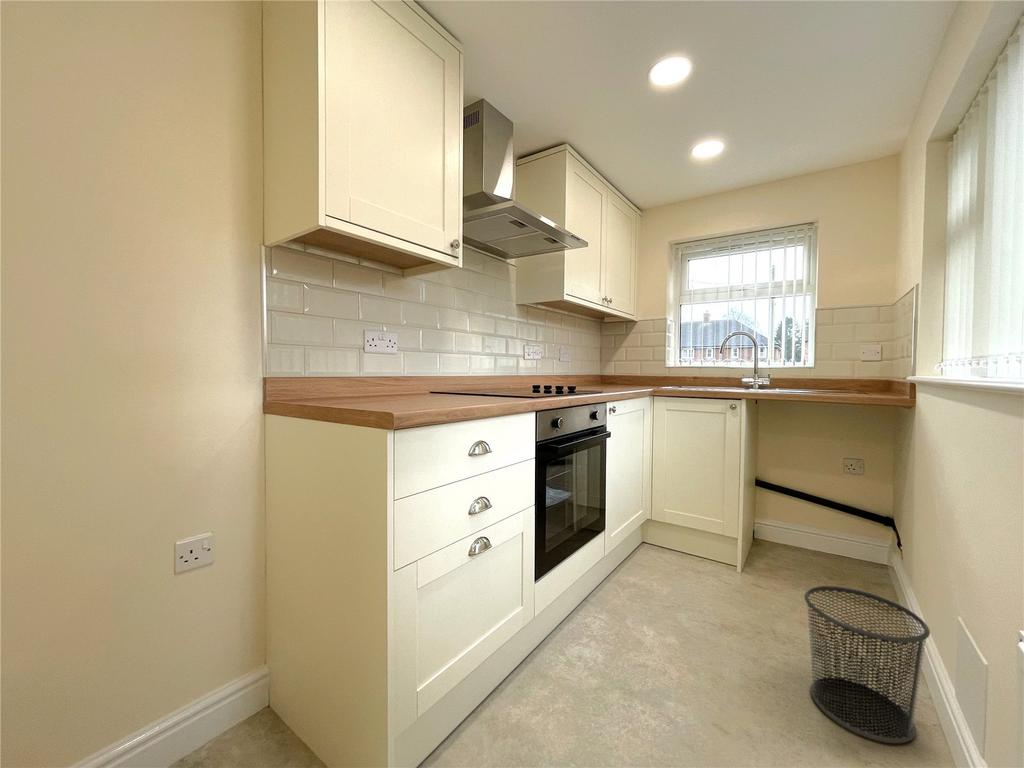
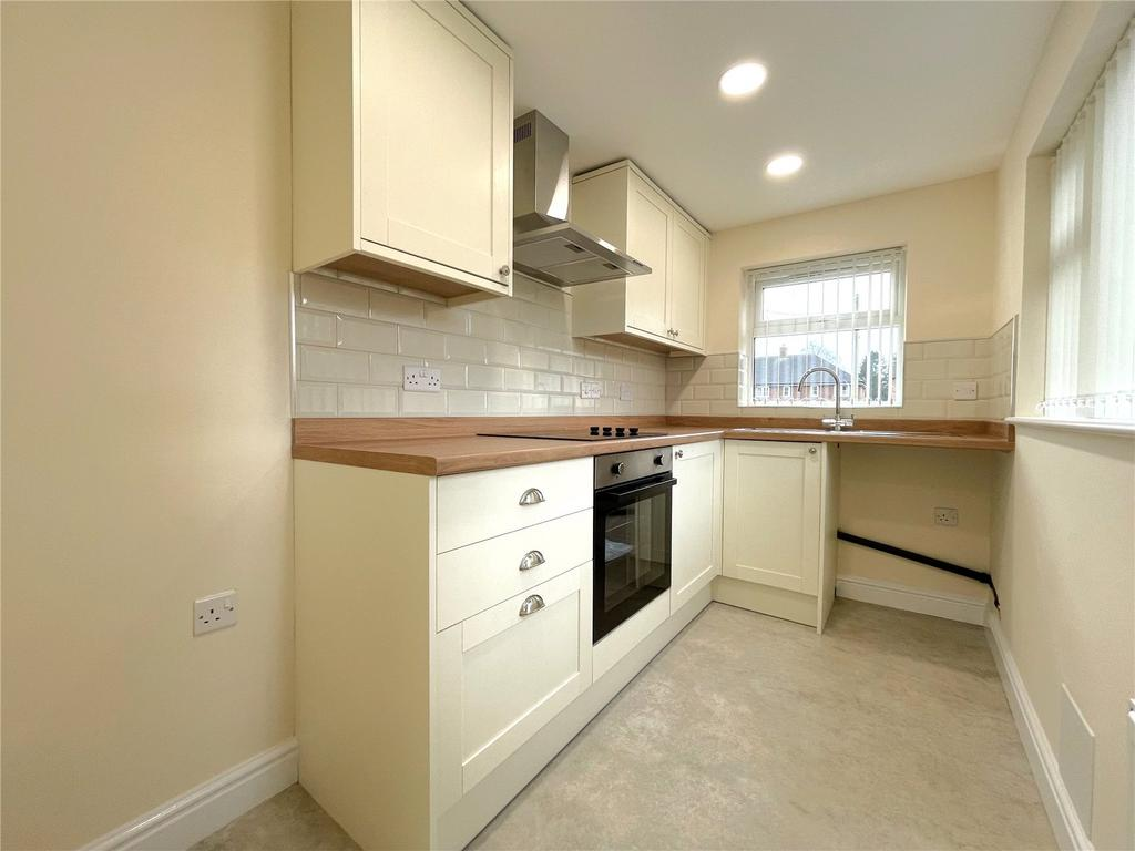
- waste bin [803,585,931,744]
